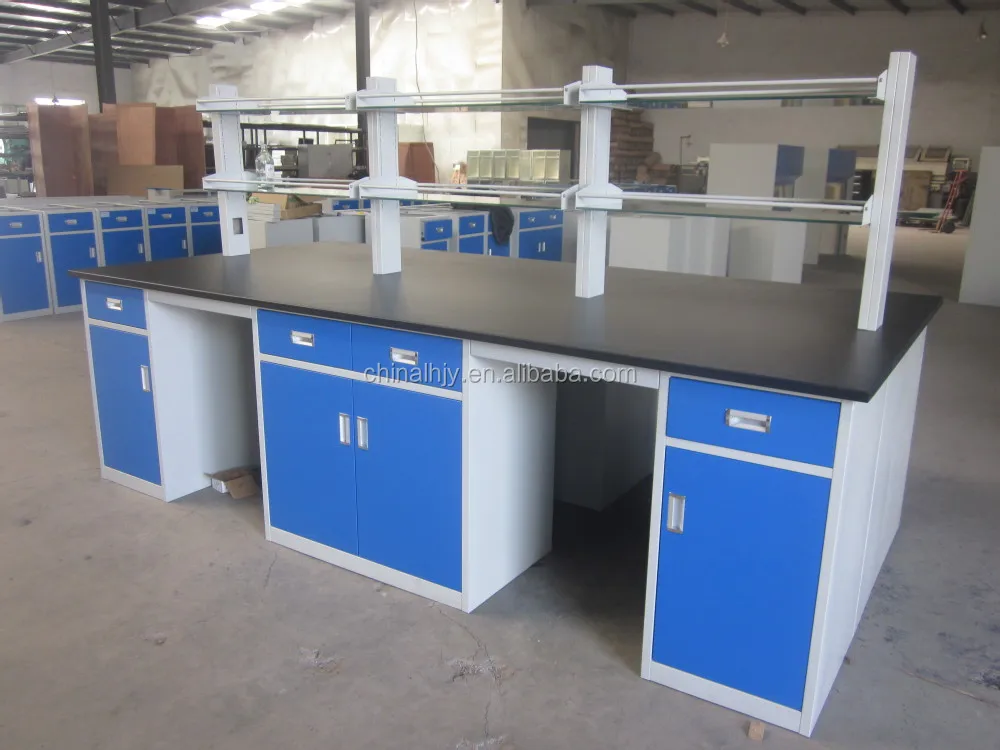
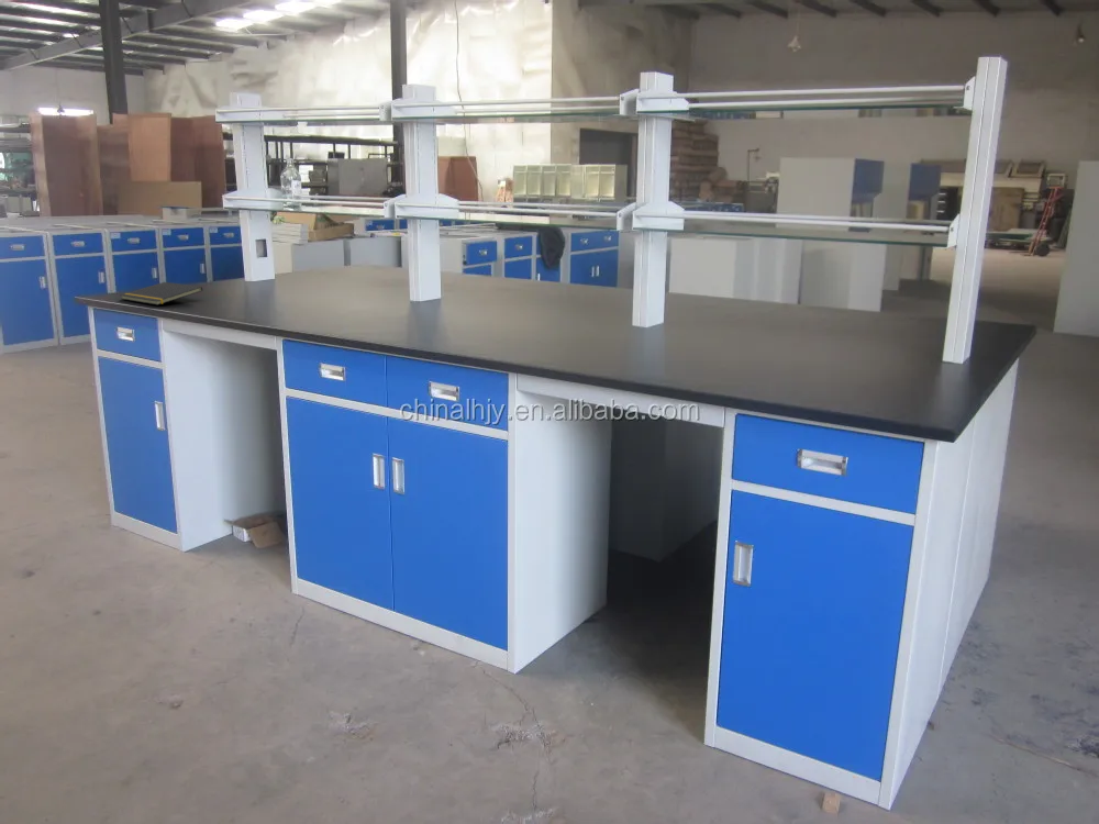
+ notepad [120,281,203,307]
